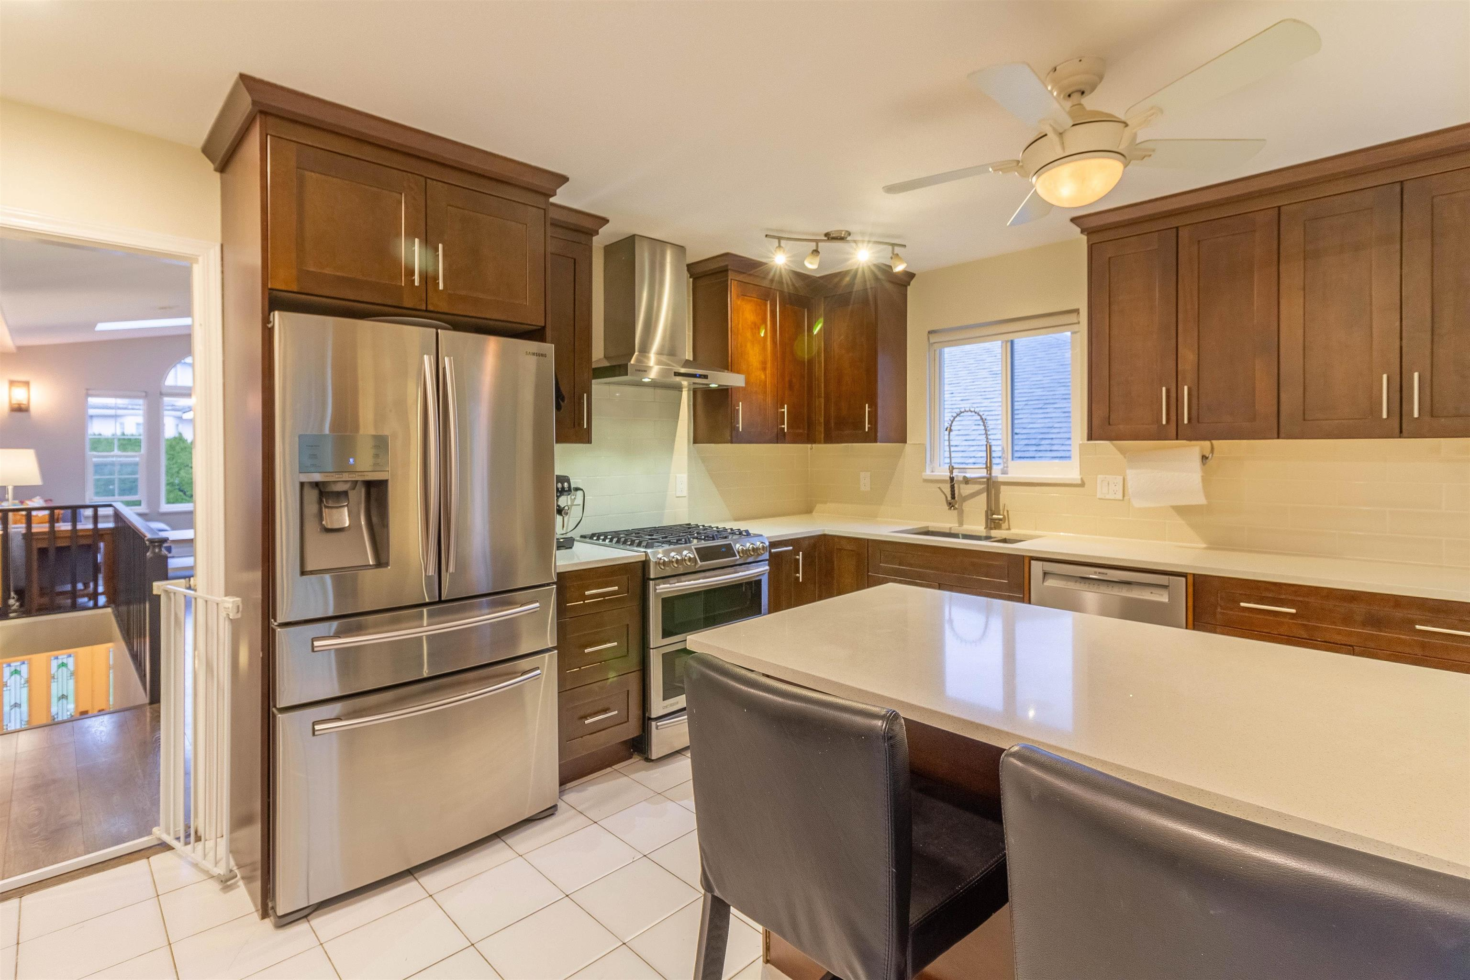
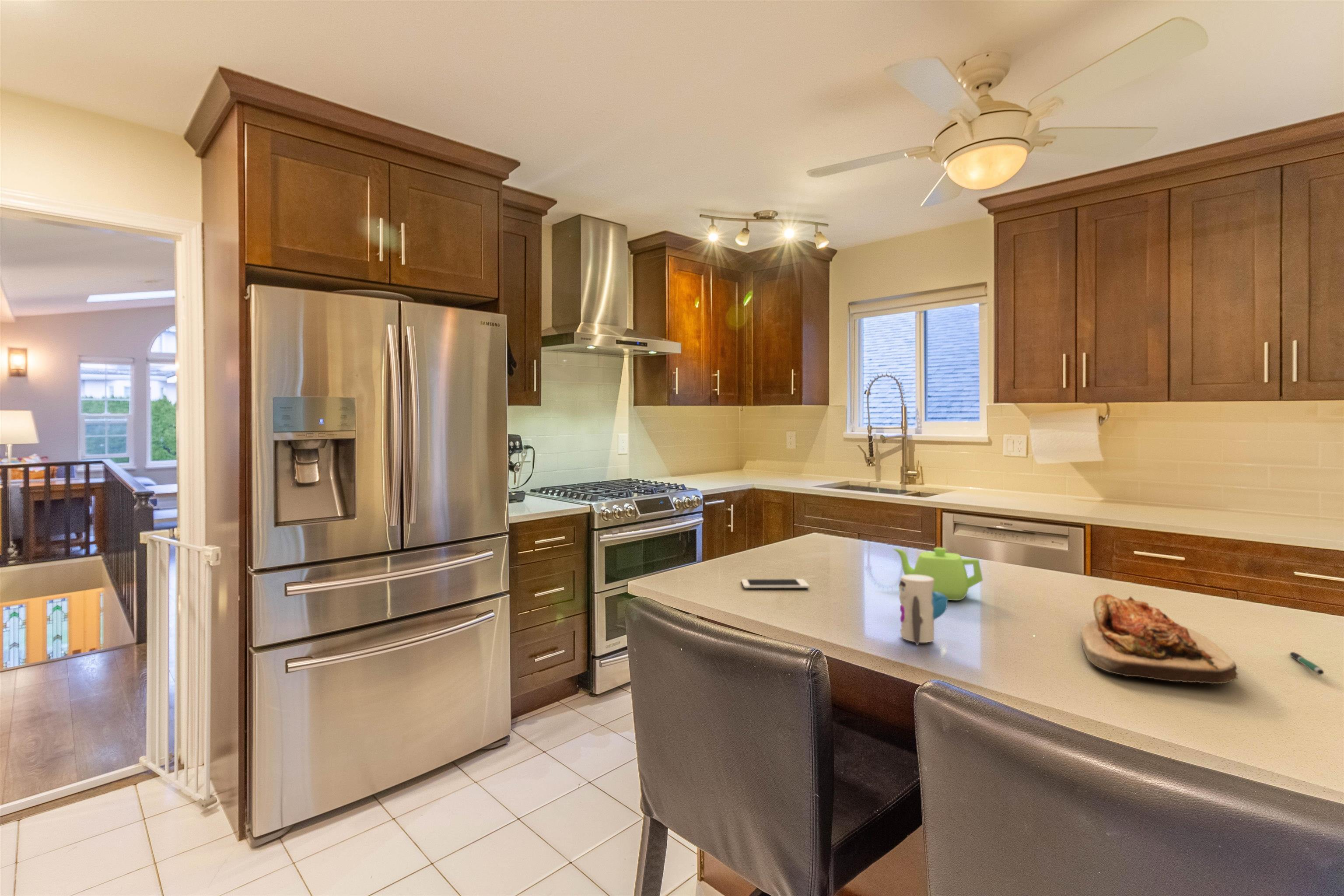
+ cell phone [741,578,810,589]
+ toy [898,575,948,646]
+ pen [1289,651,1324,676]
+ teapot [892,547,984,601]
+ cutting board [1080,594,1239,684]
